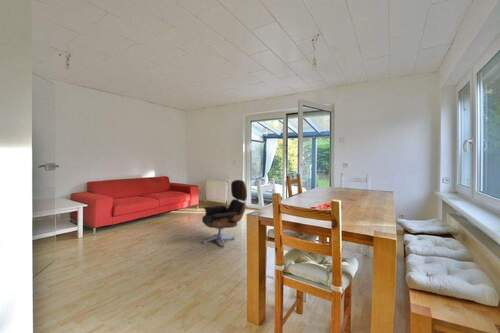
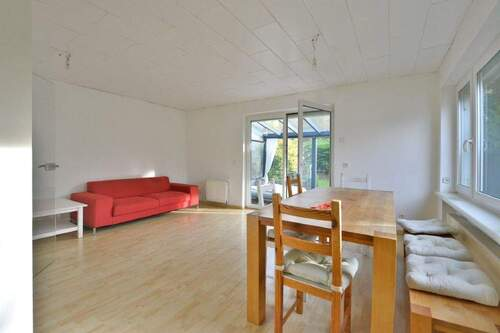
- lounge chair [201,179,248,247]
